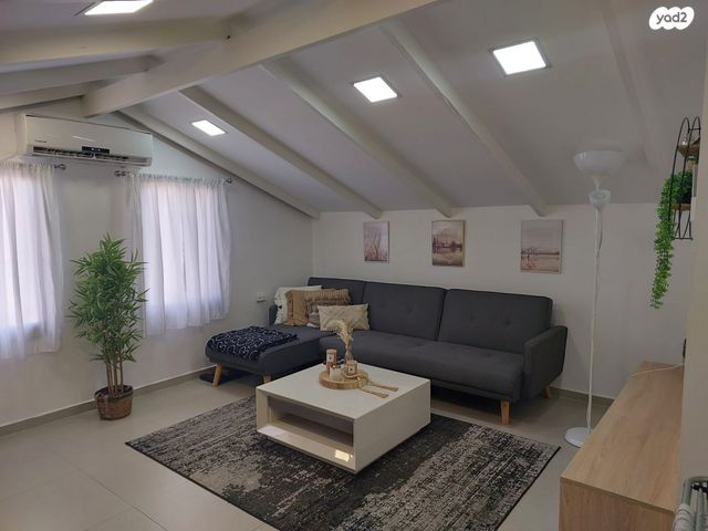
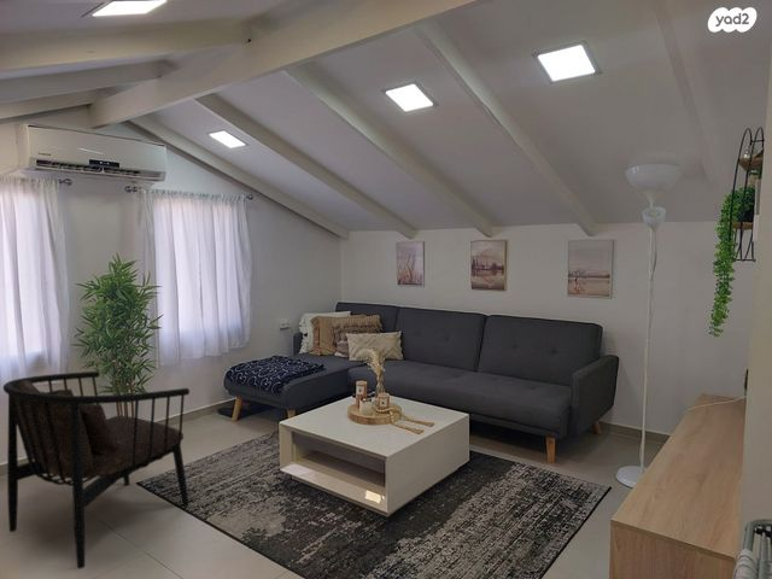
+ armchair [1,370,191,569]
